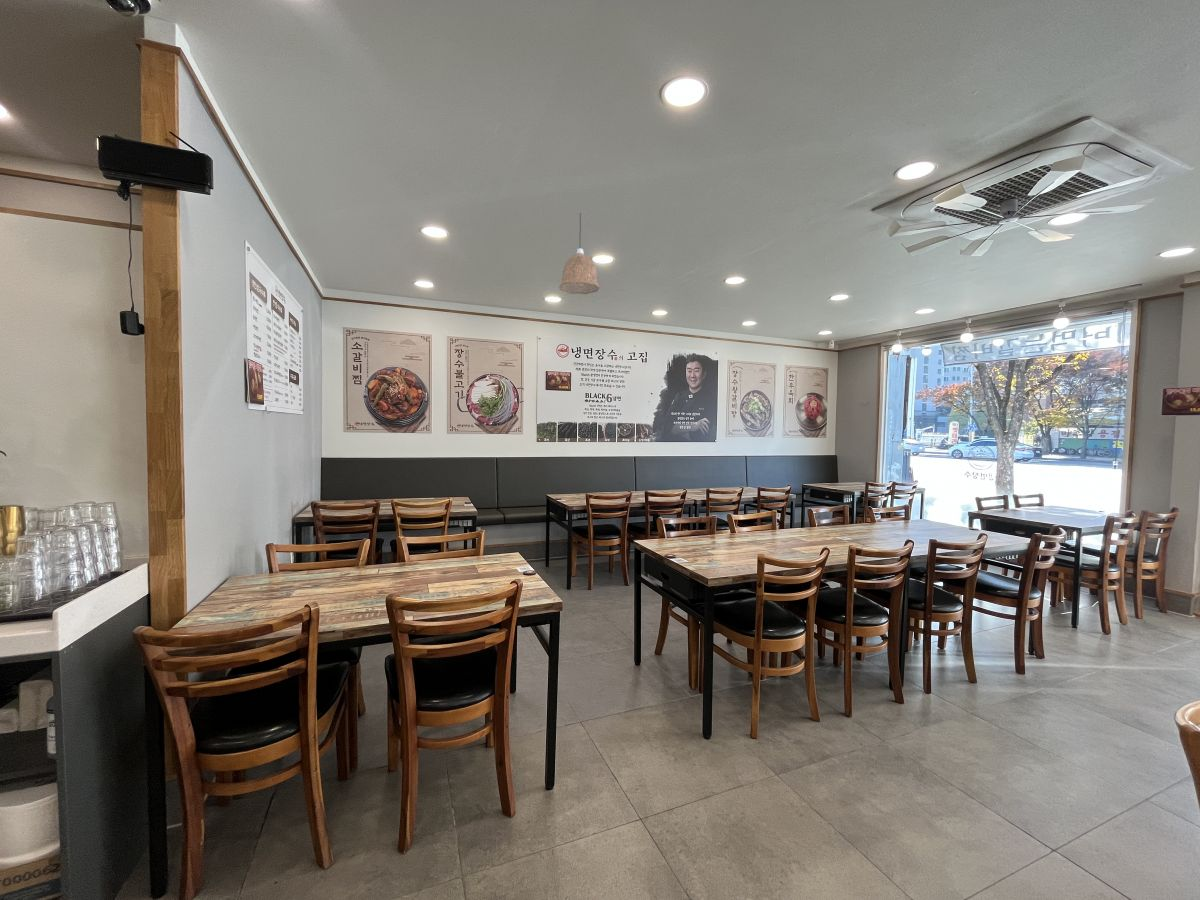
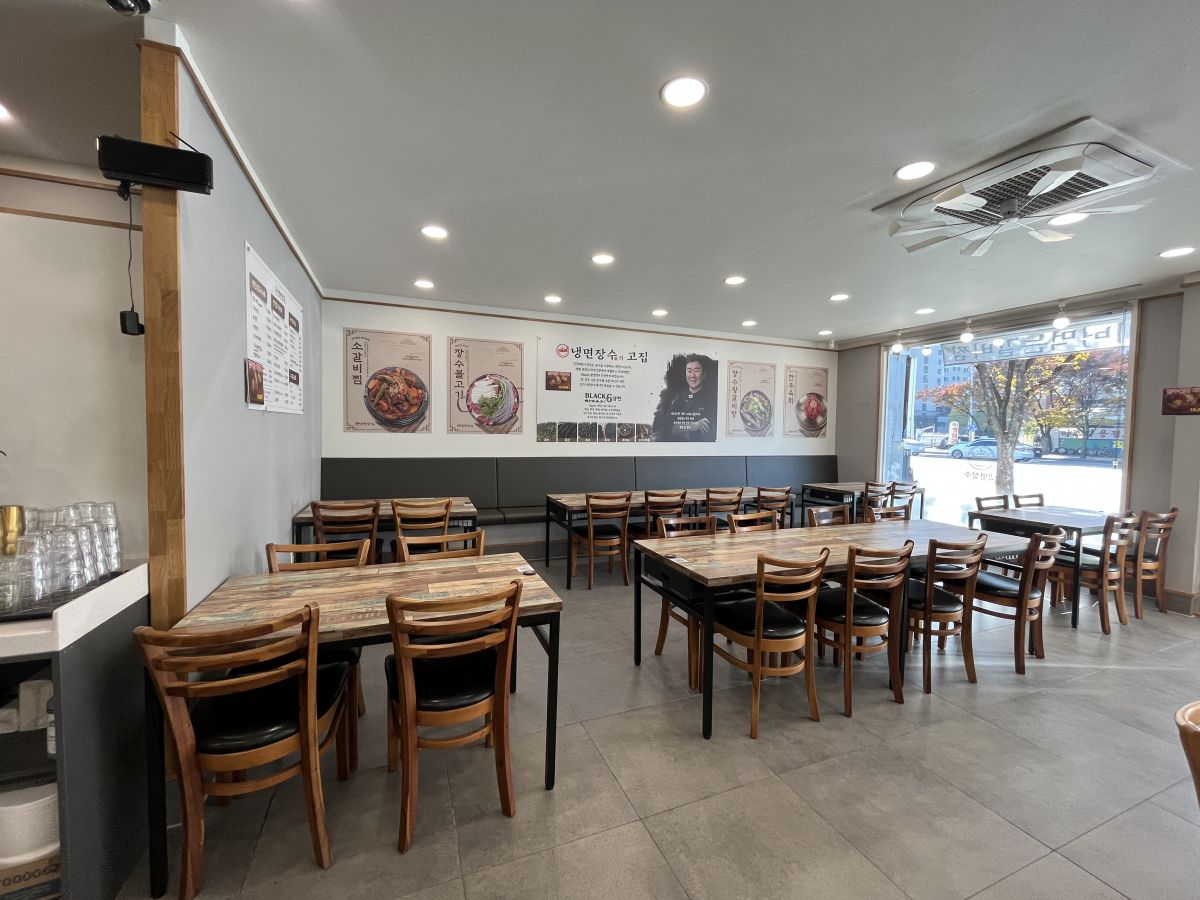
- pendant lamp [559,212,600,295]
